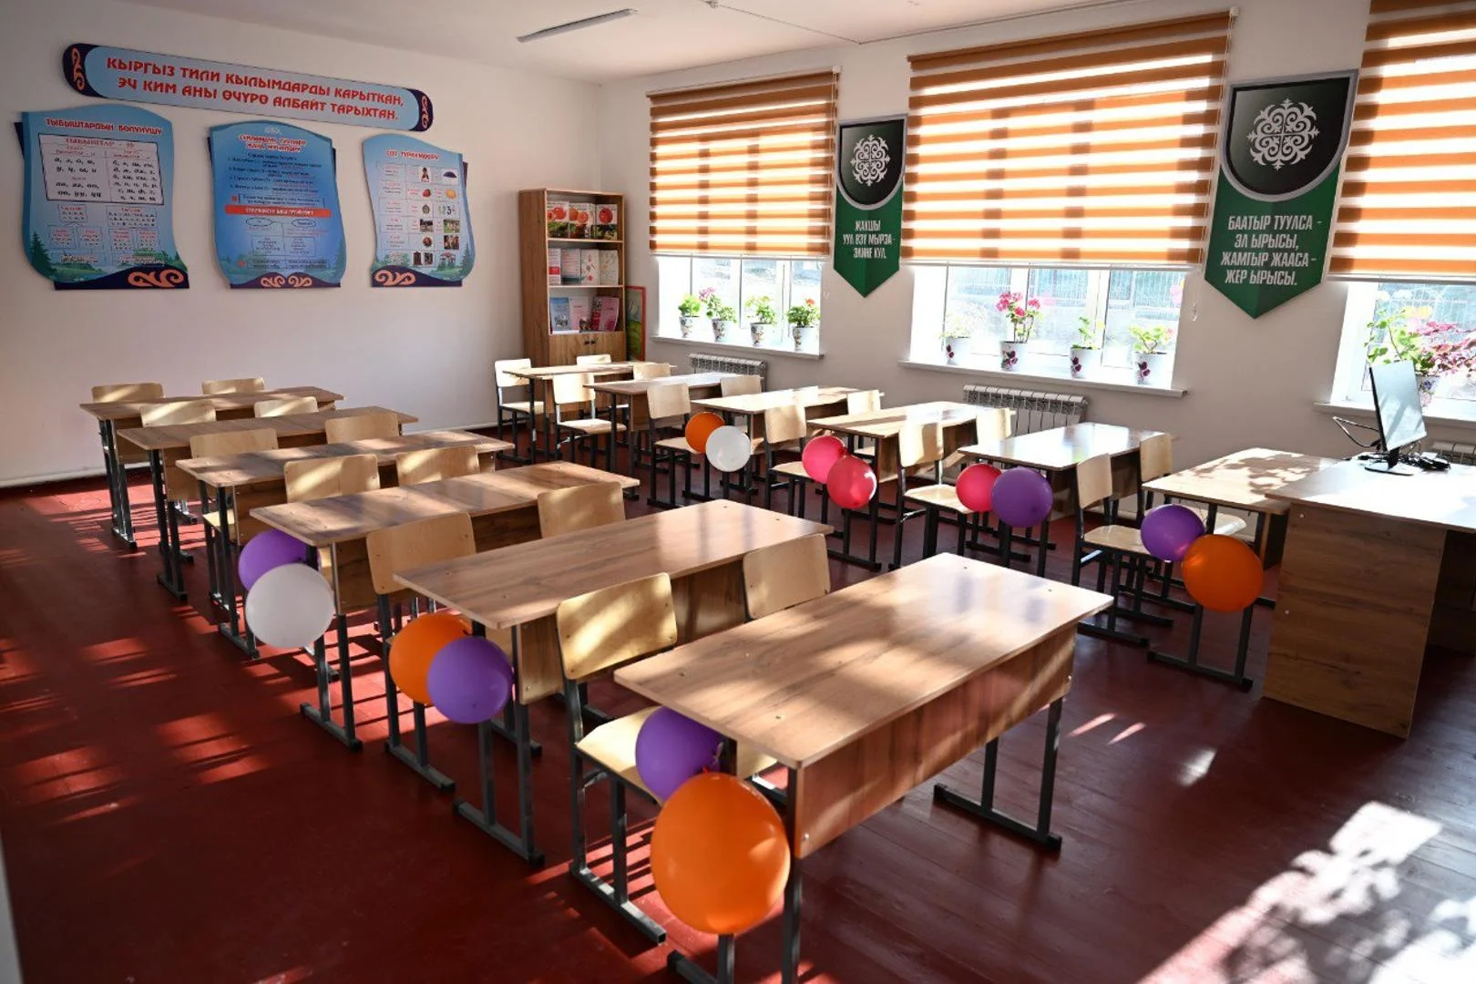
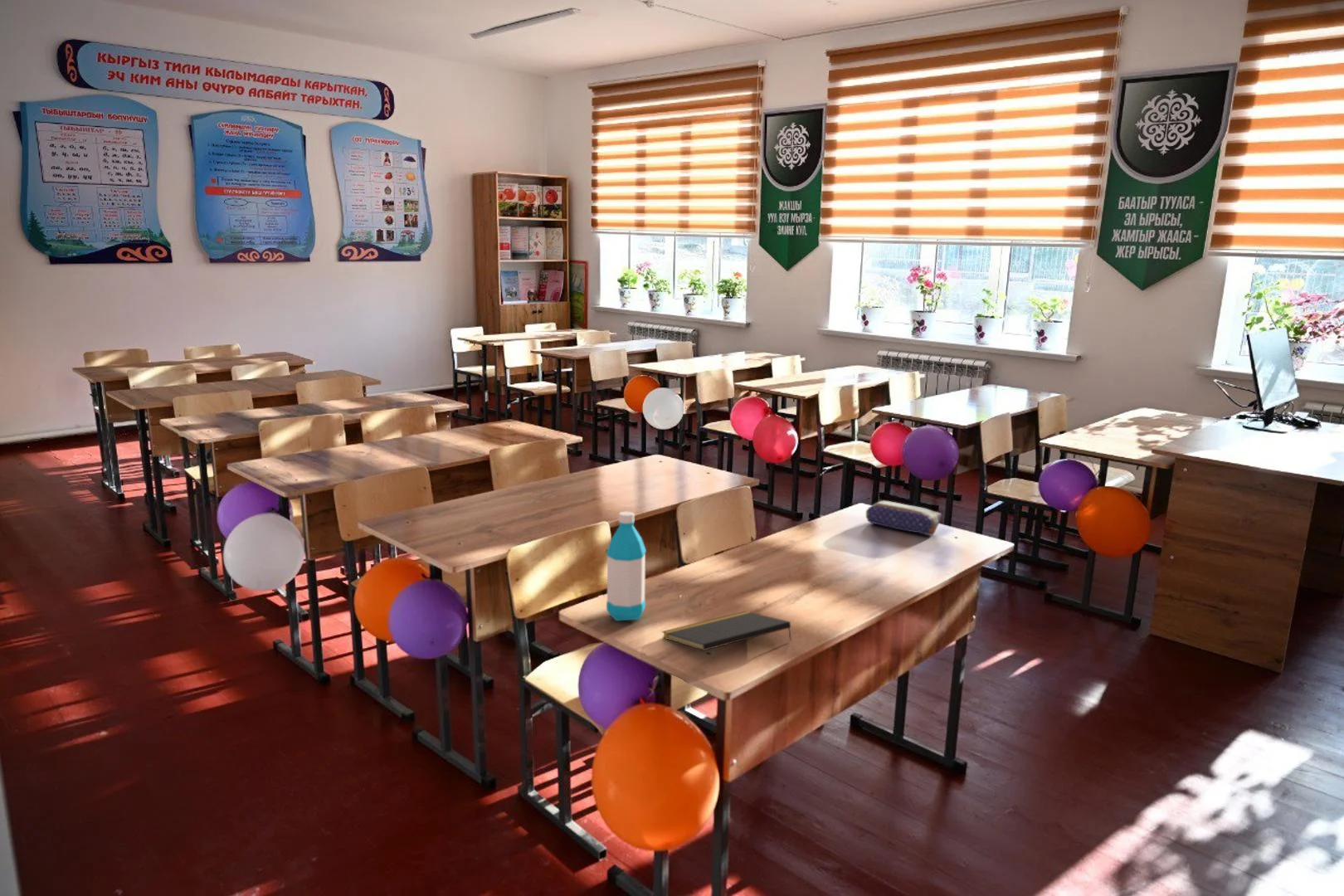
+ notepad [661,611,792,651]
+ pencil case [865,499,942,536]
+ water bottle [606,510,647,622]
